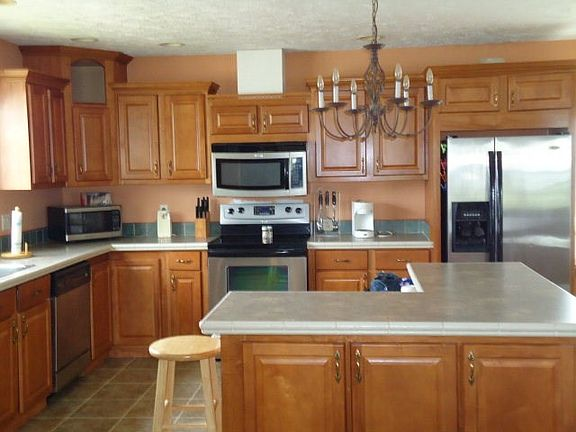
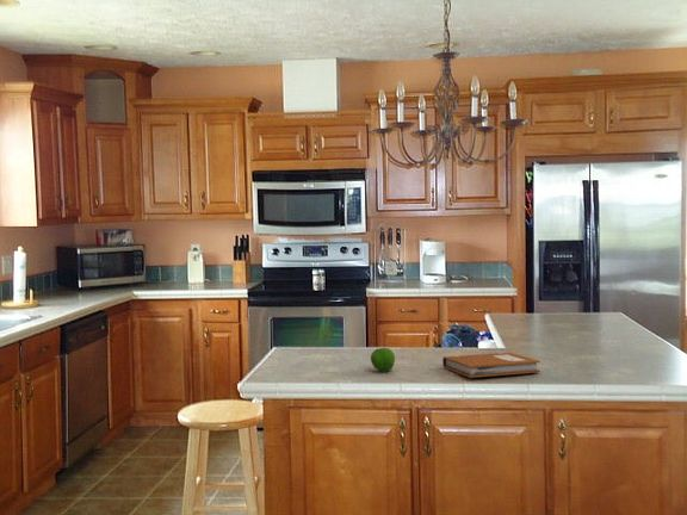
+ apple [370,347,396,373]
+ notebook [441,352,541,379]
